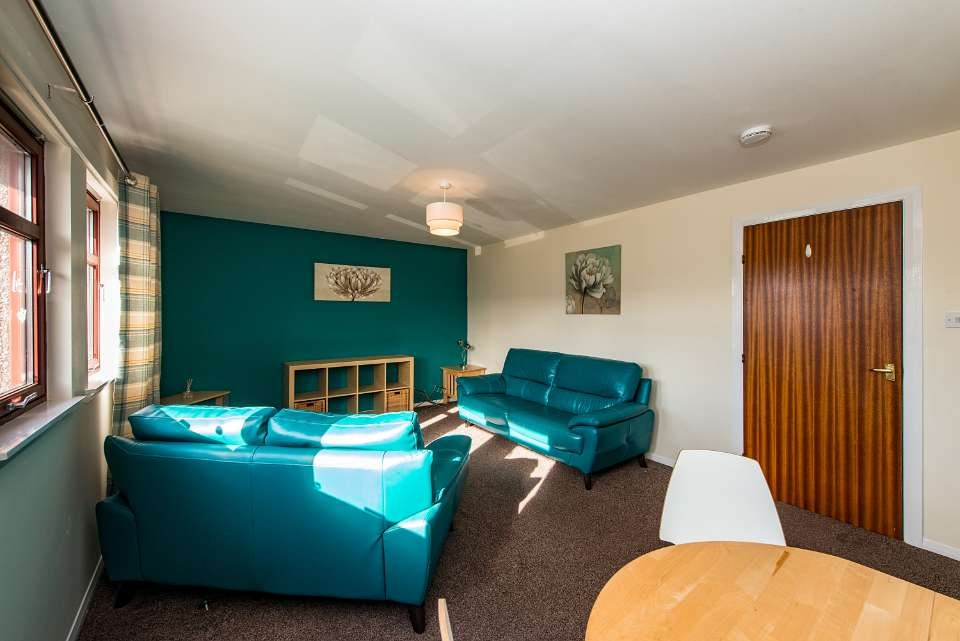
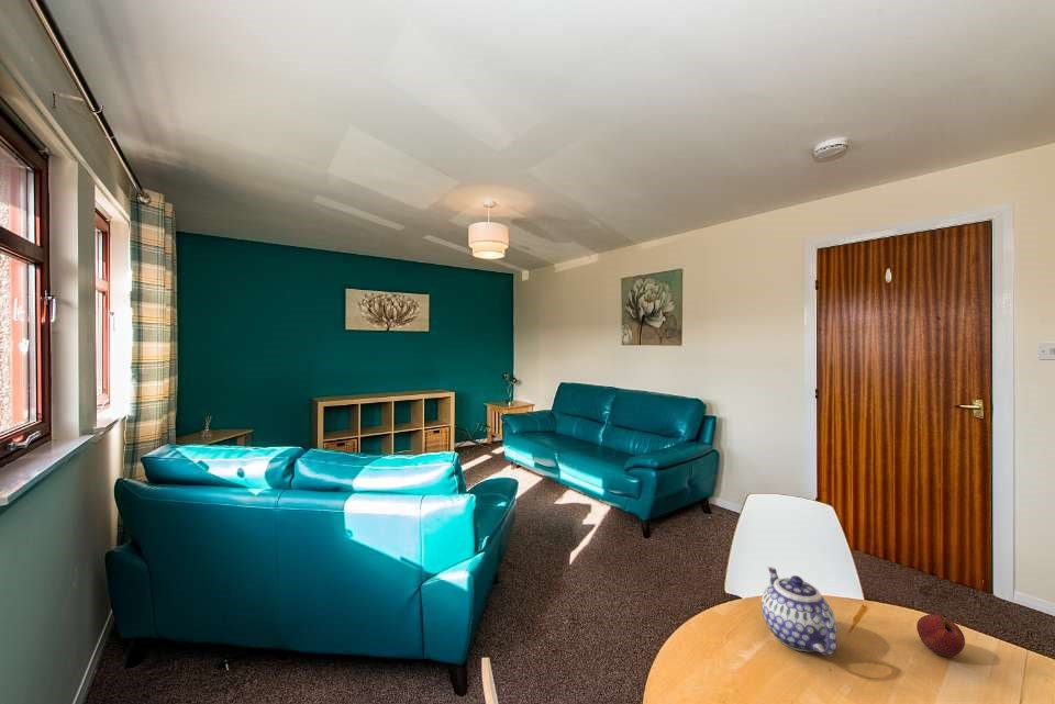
+ apple [915,613,966,658]
+ teapot [760,566,837,657]
